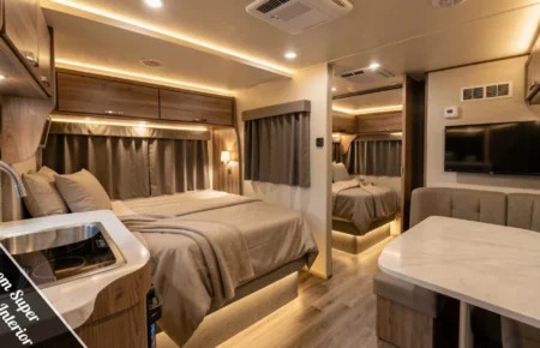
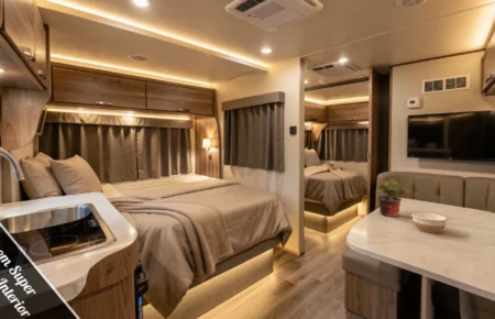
+ bowl [411,211,448,234]
+ potted plant [374,177,411,218]
